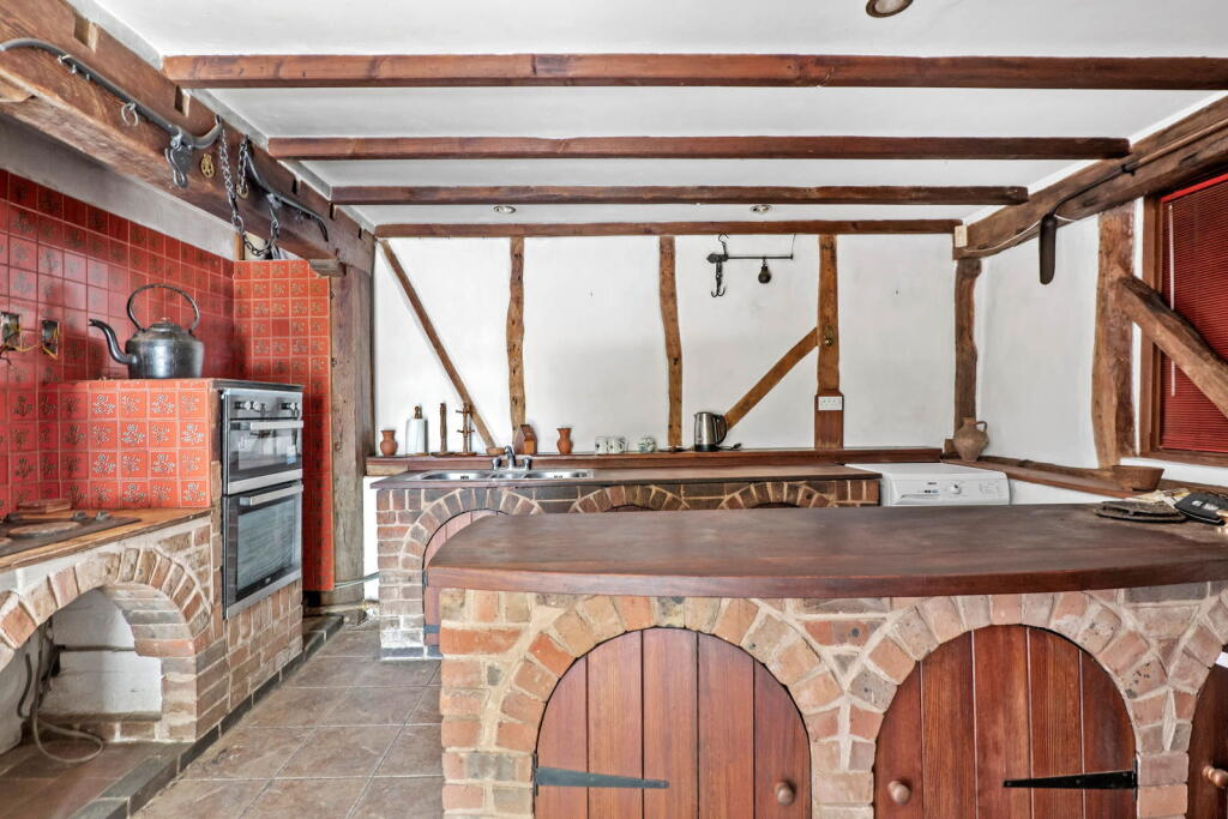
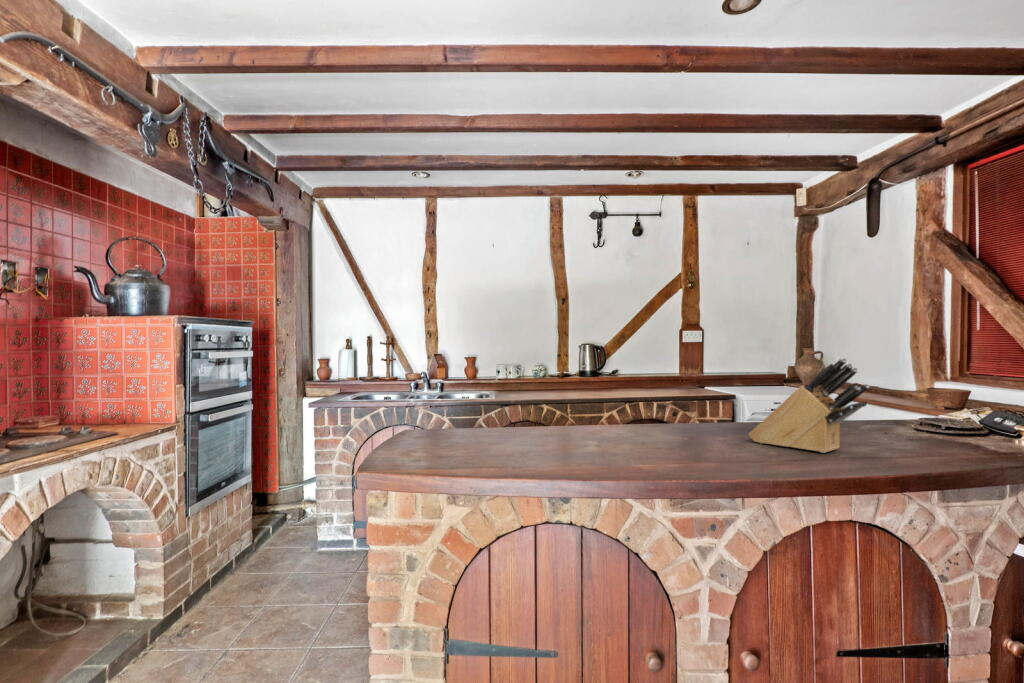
+ knife block [748,357,870,454]
